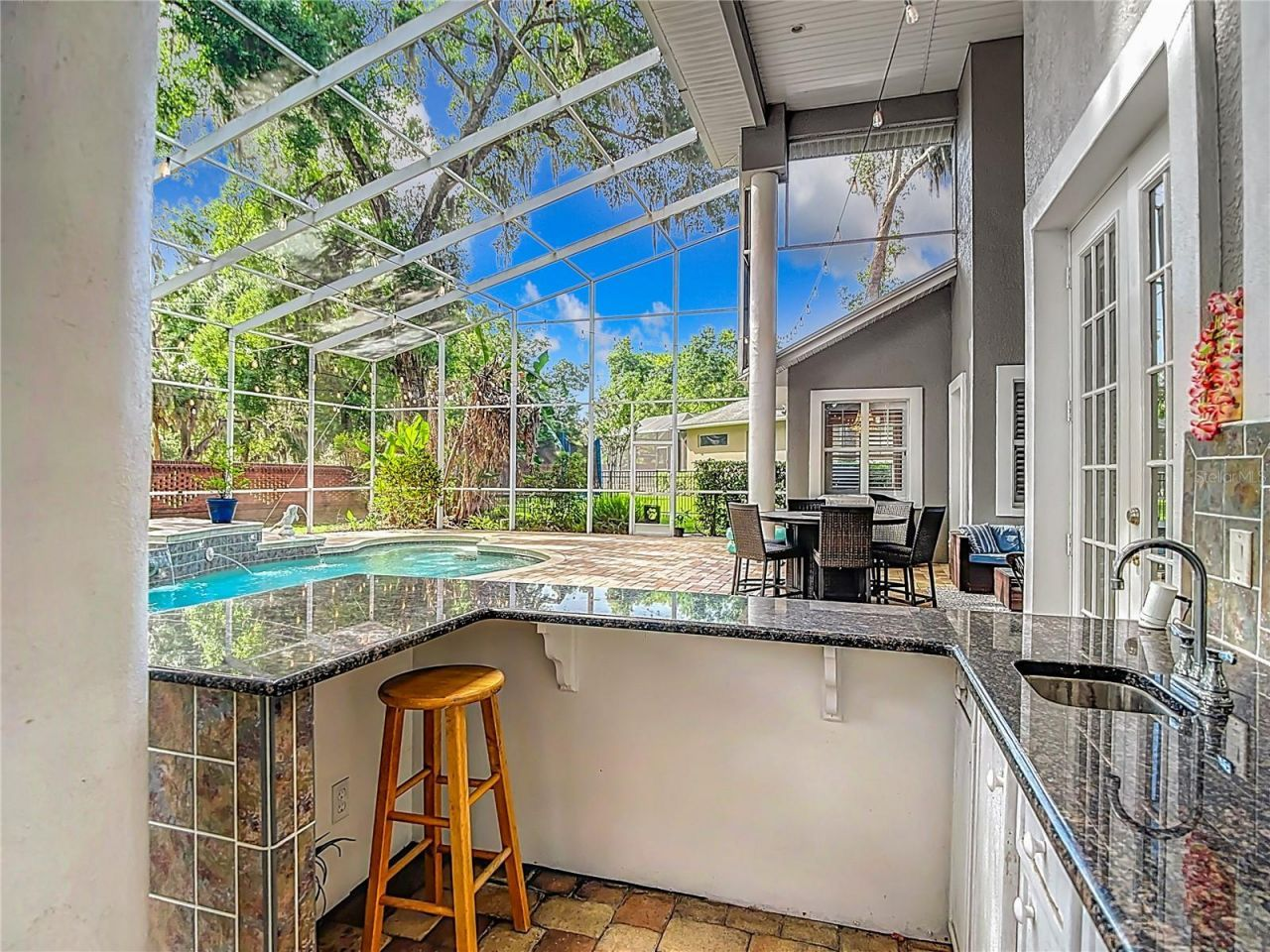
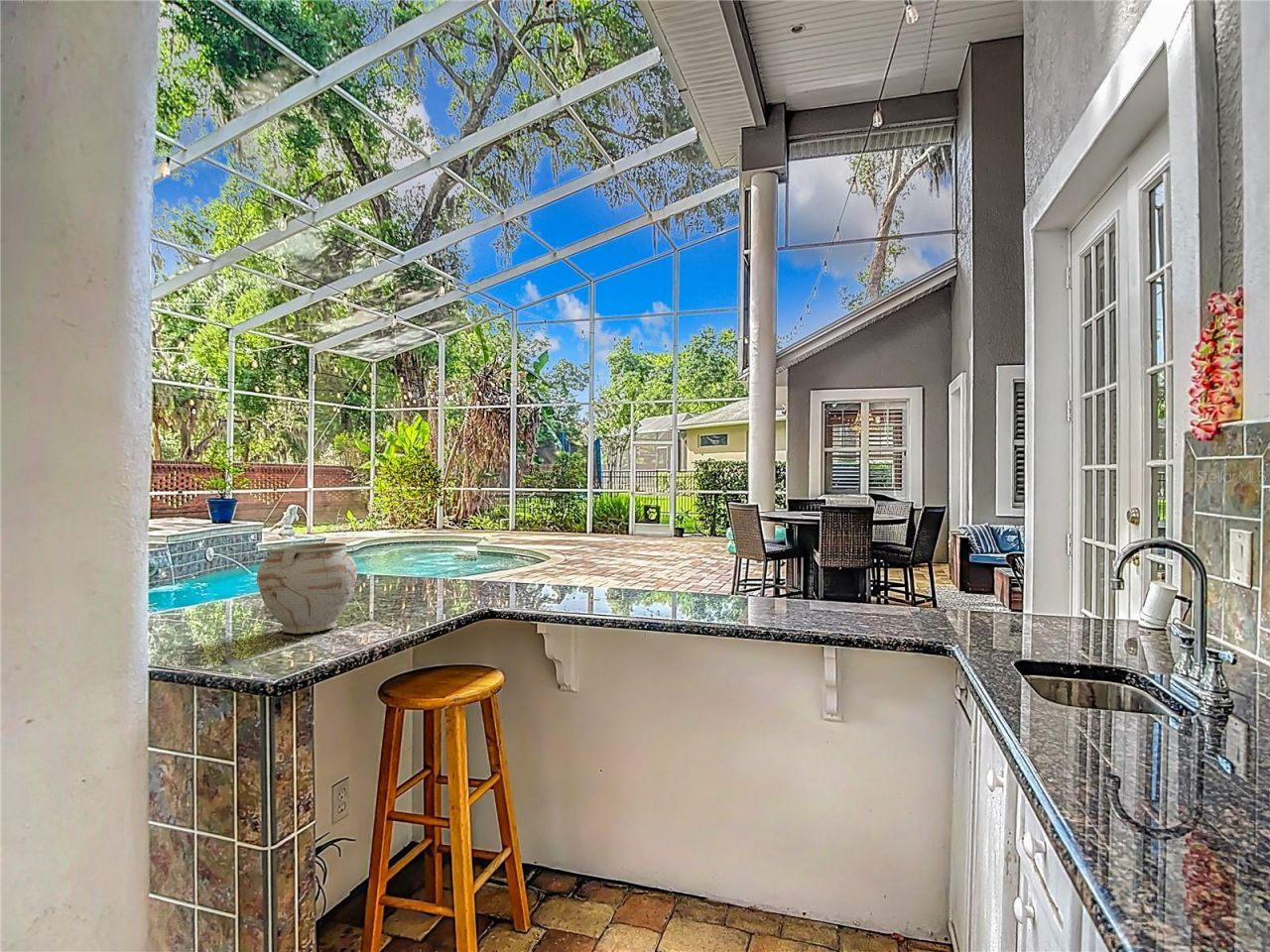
+ ceramic pot [256,541,358,635]
